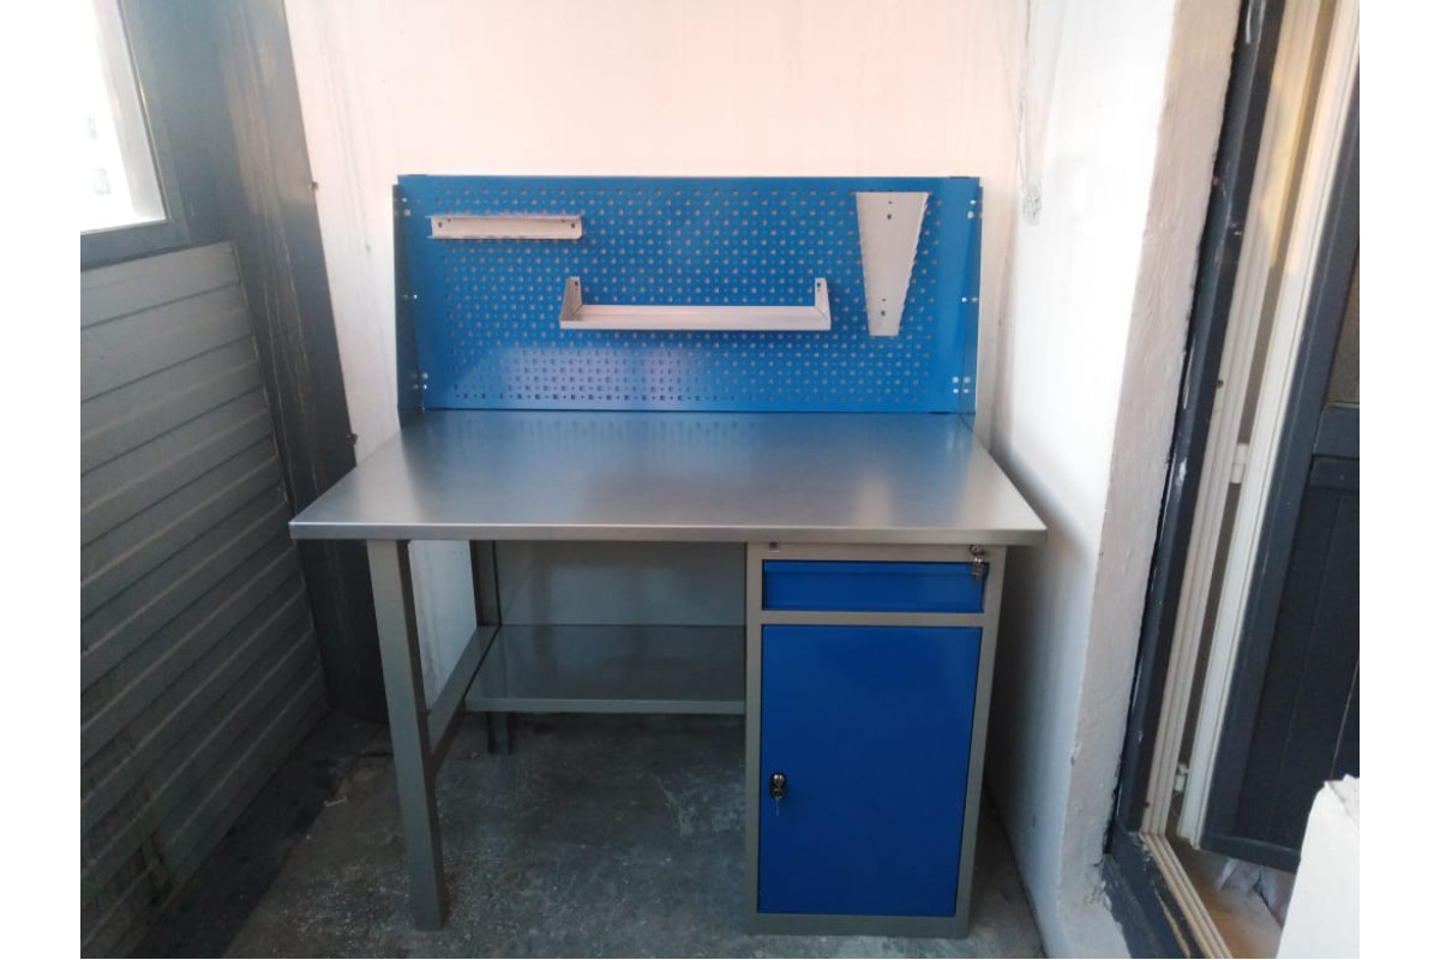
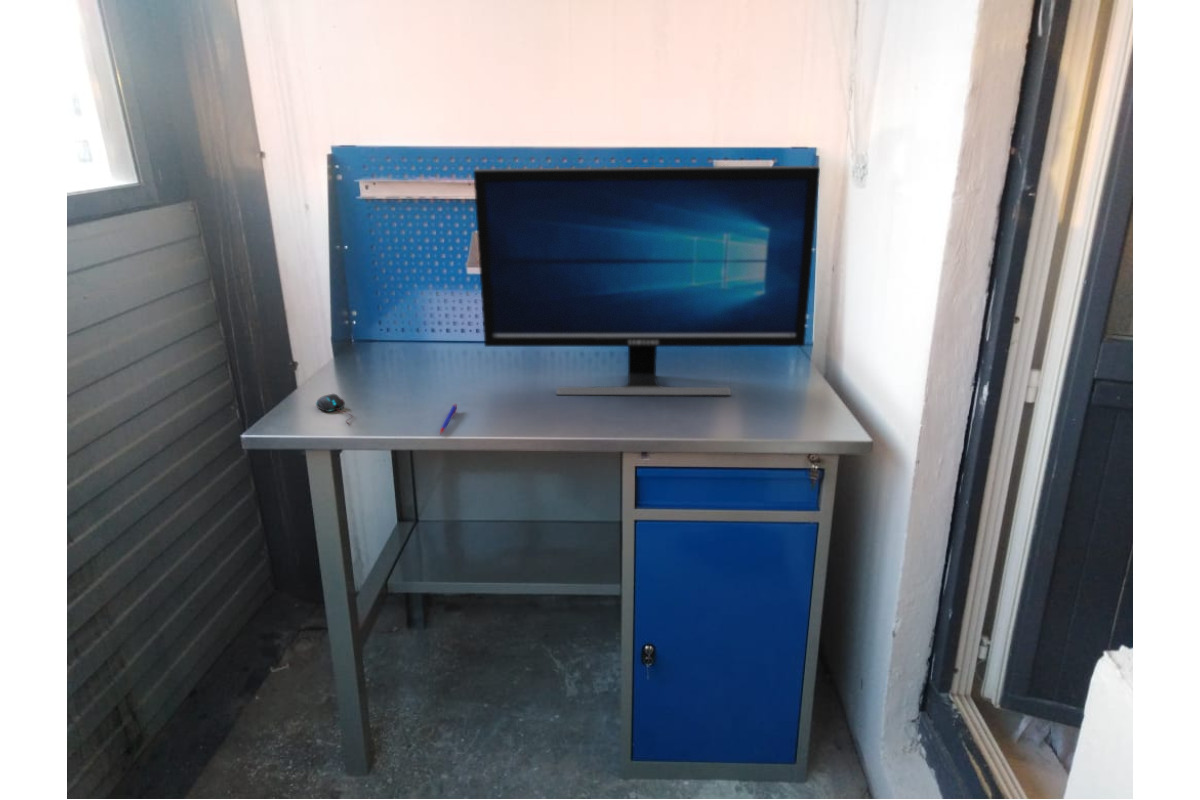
+ mouse [315,393,355,426]
+ computer monitor [472,165,821,396]
+ pen [439,403,458,435]
